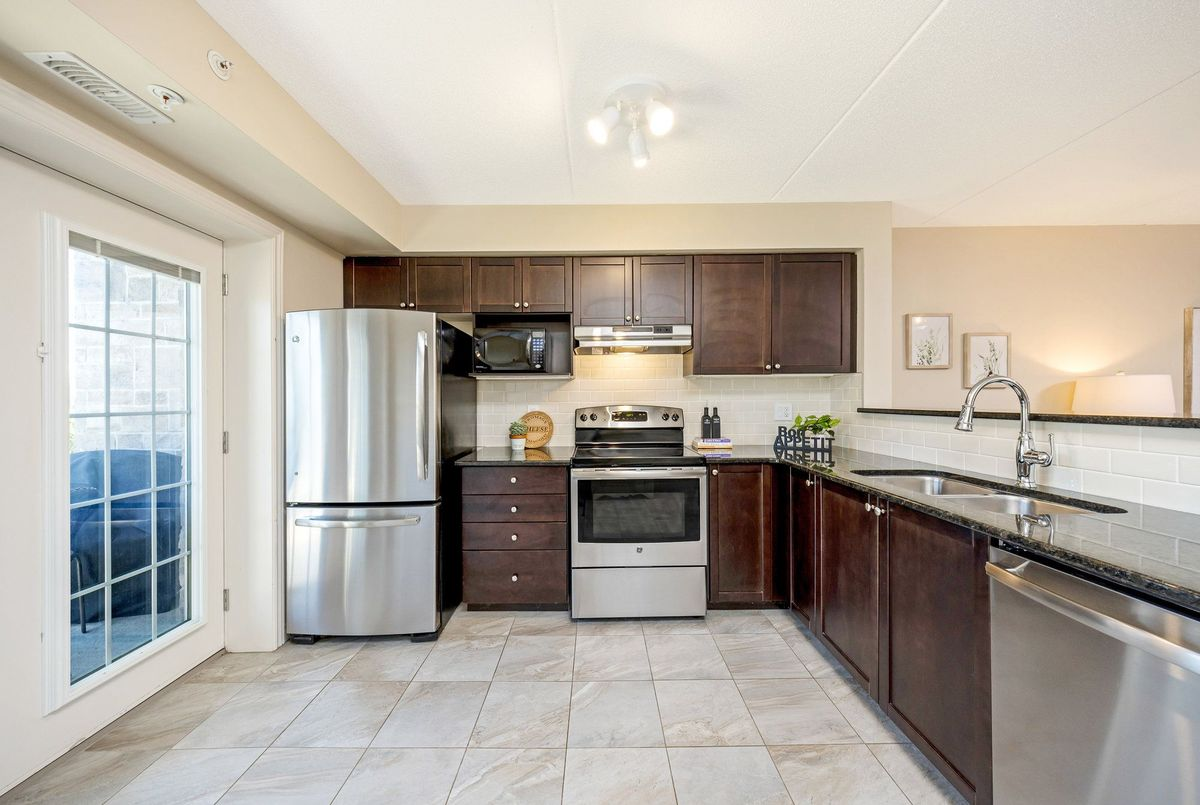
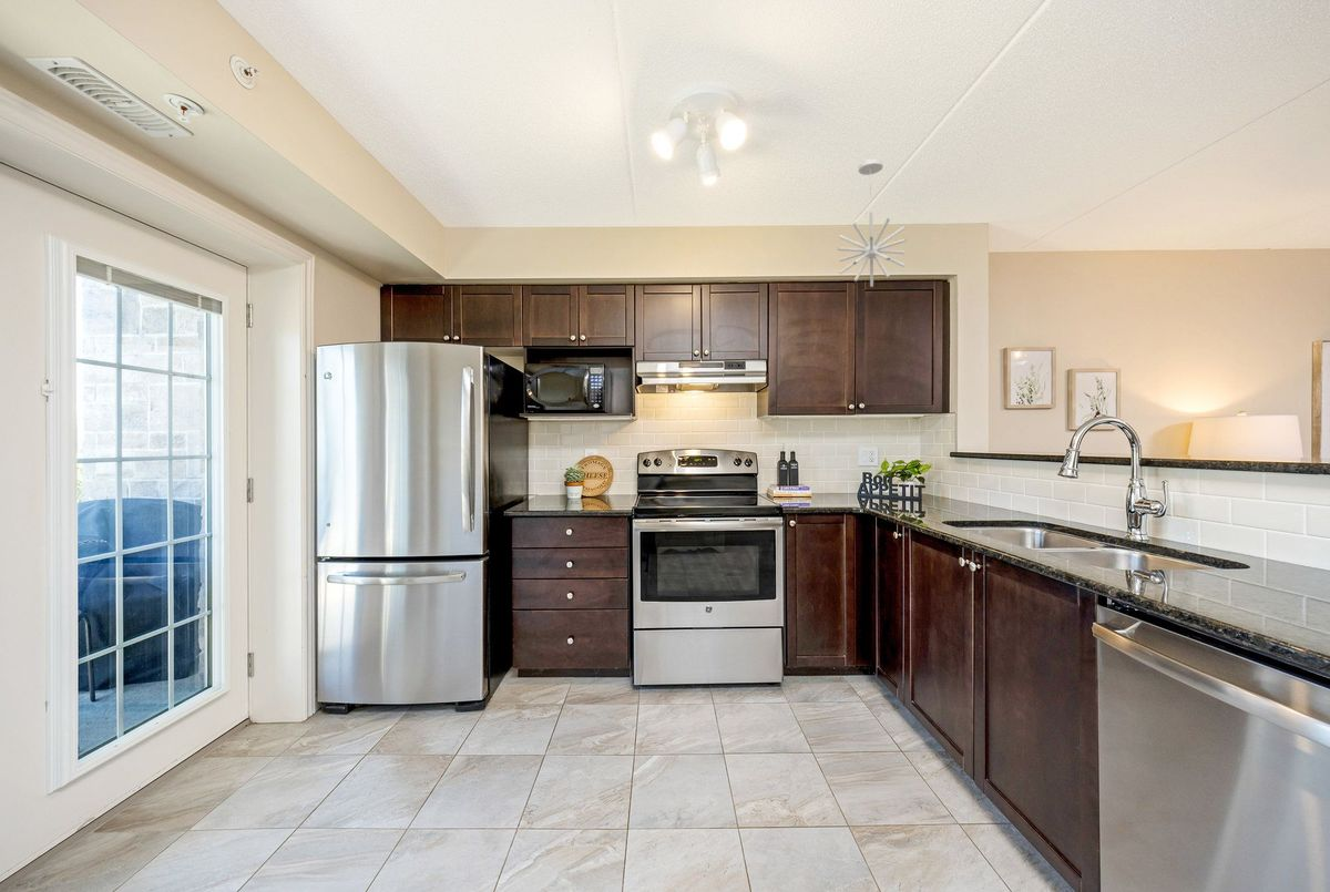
+ pendant light [837,157,908,288]
